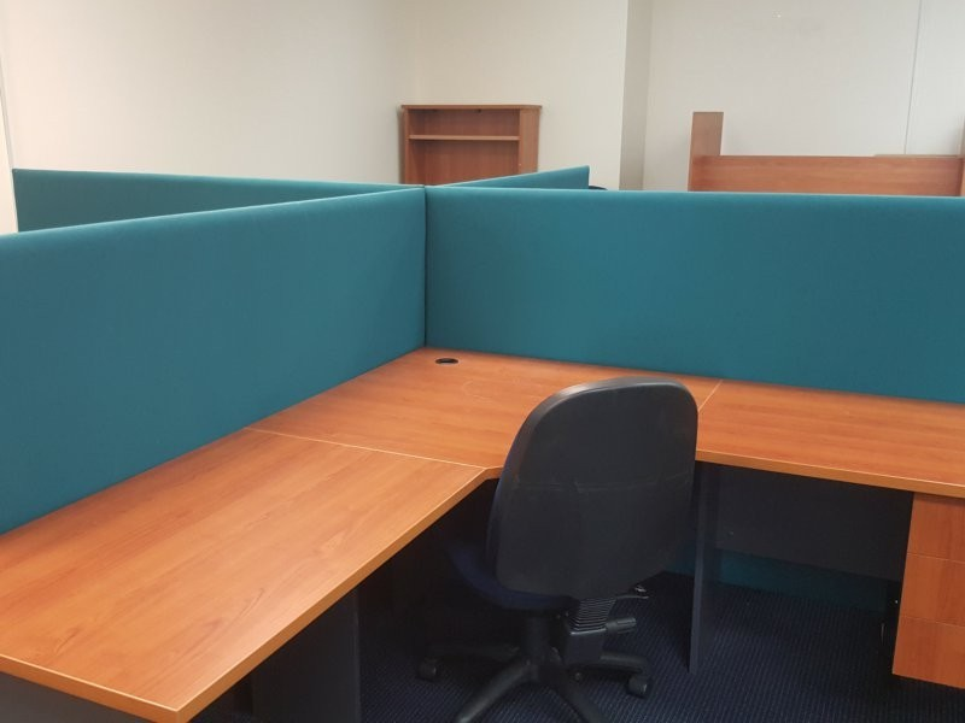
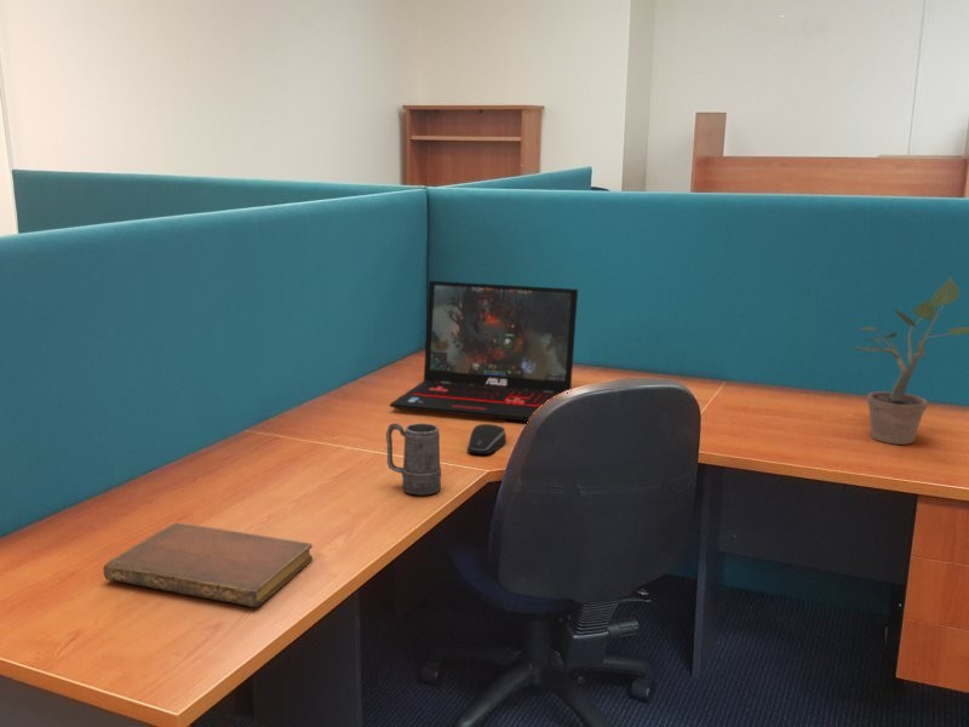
+ mug [385,422,442,497]
+ potted plant [852,276,969,446]
+ computer mouse [466,423,506,456]
+ notebook [103,522,314,608]
+ laptop [389,280,579,423]
